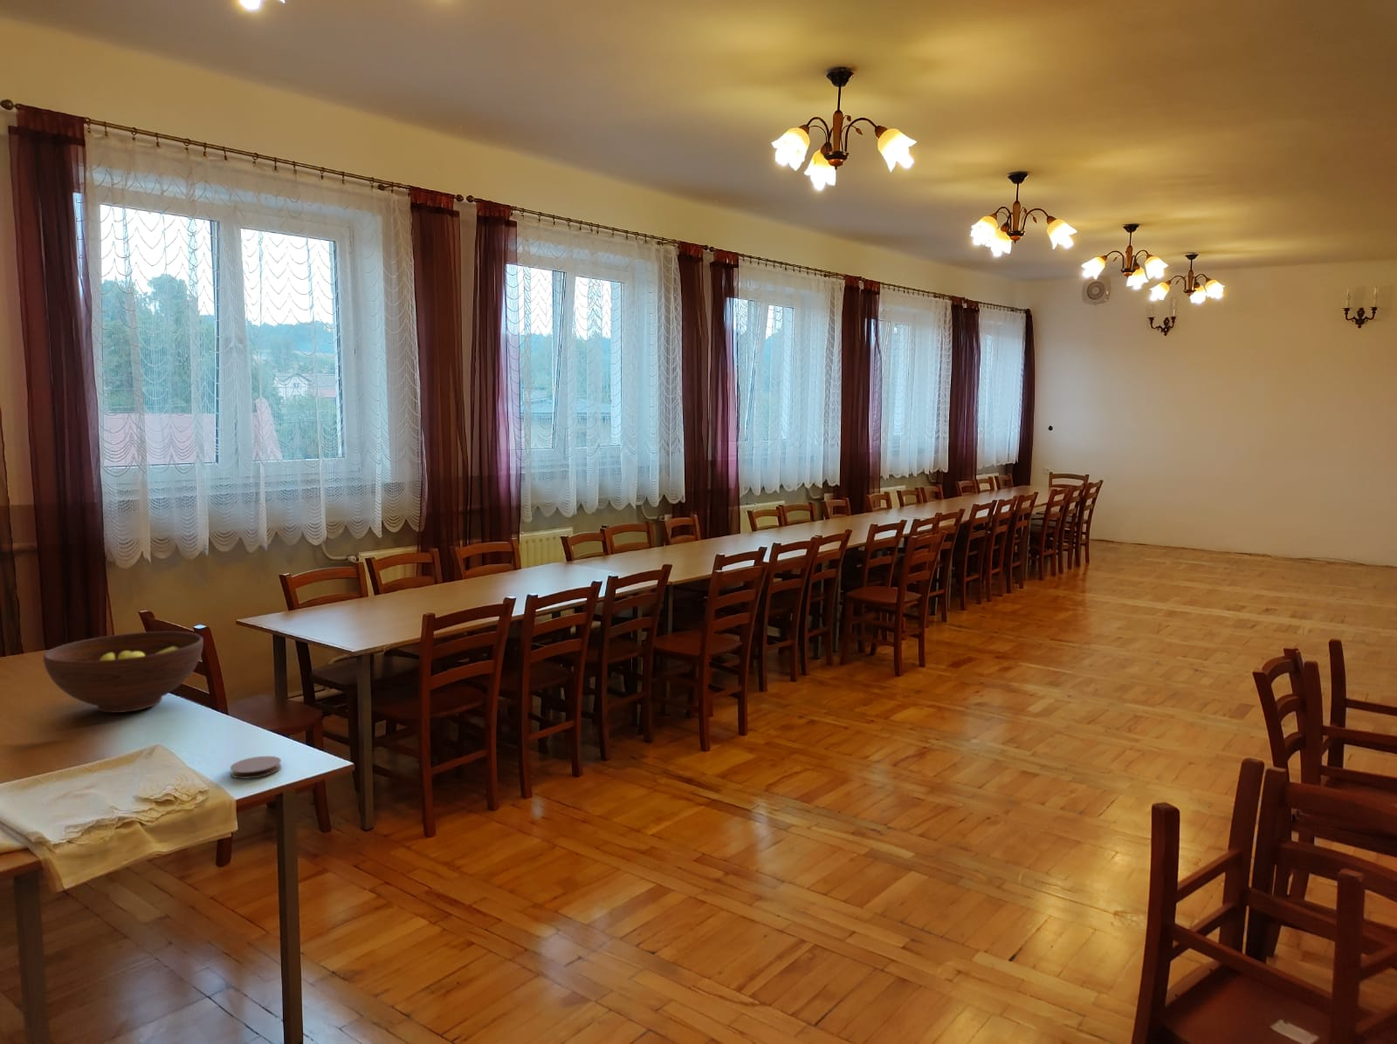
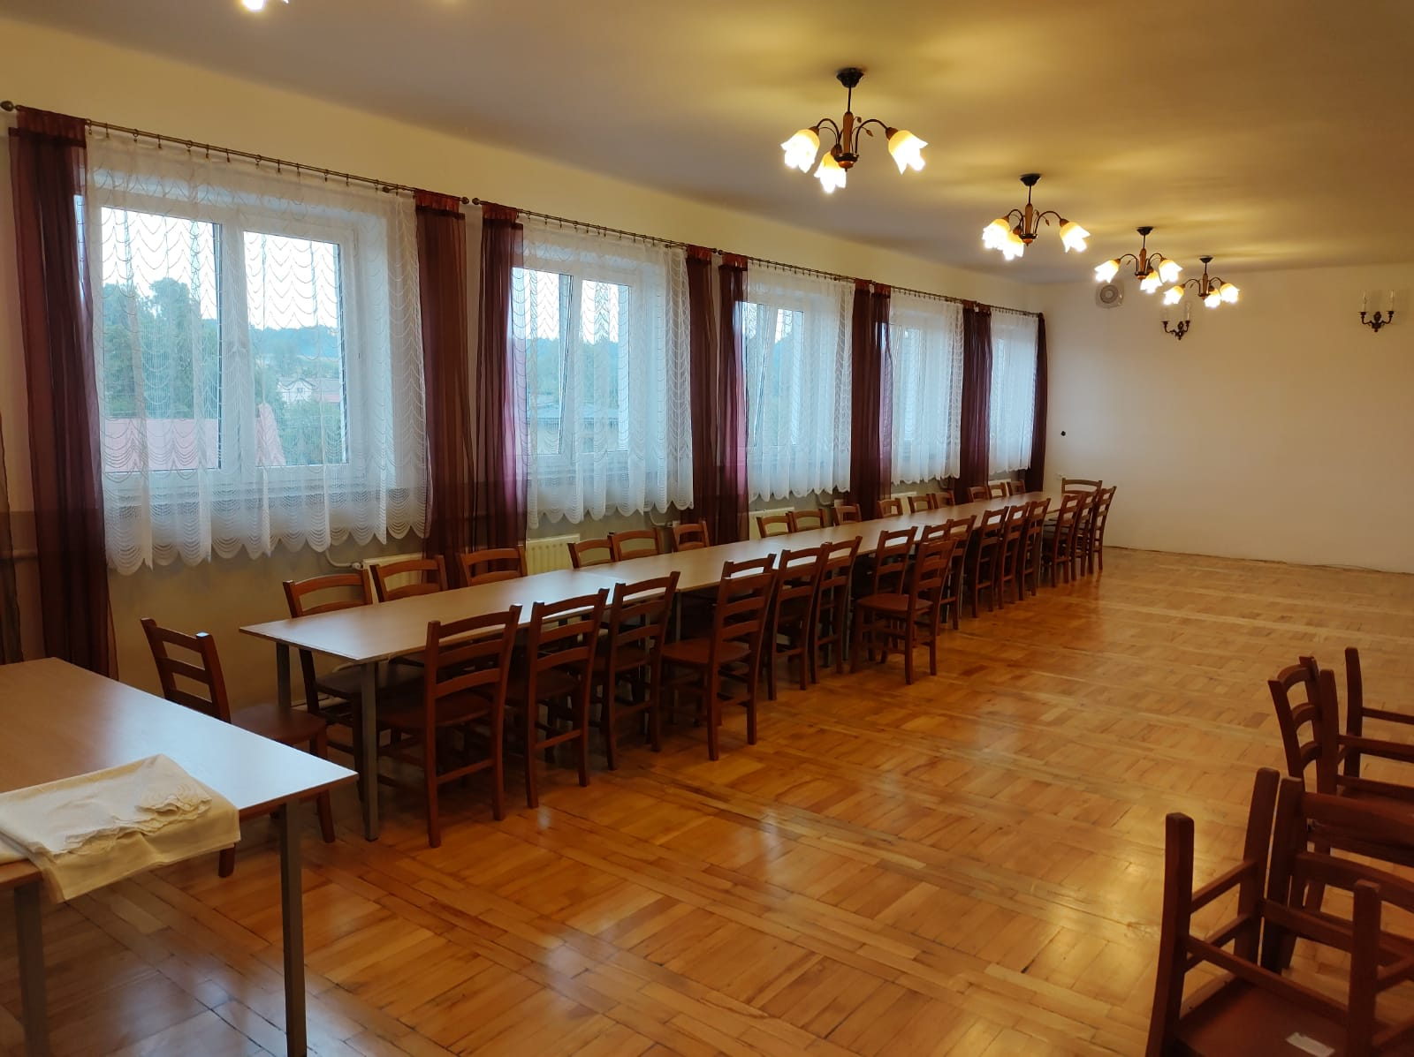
- coaster [229,756,282,780]
- fruit bowl [43,631,204,714]
